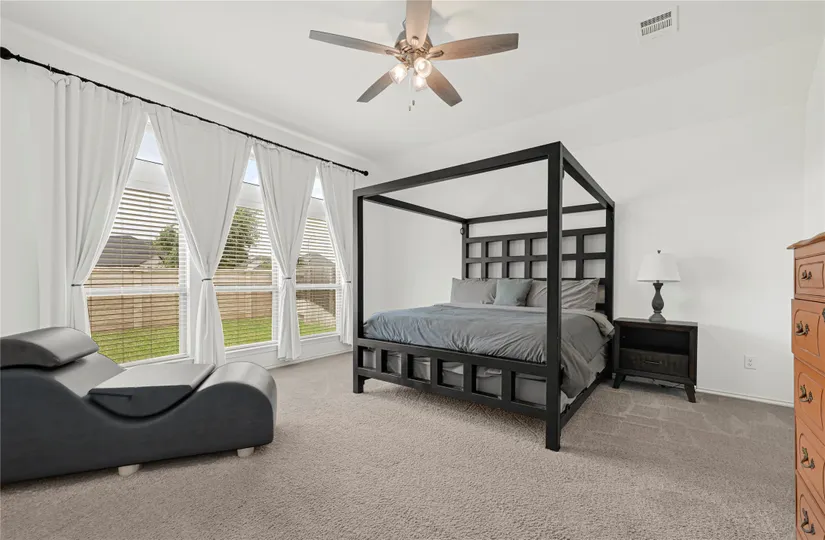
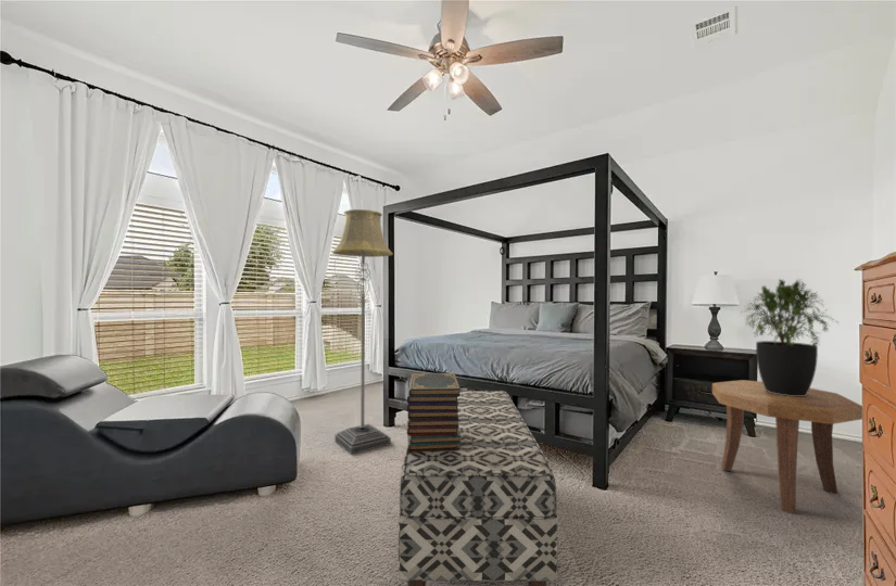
+ book stack [406,372,462,453]
+ potted plant [742,278,841,396]
+ side table [711,379,863,514]
+ floor lamp [331,208,394,456]
+ bench [397,390,558,586]
